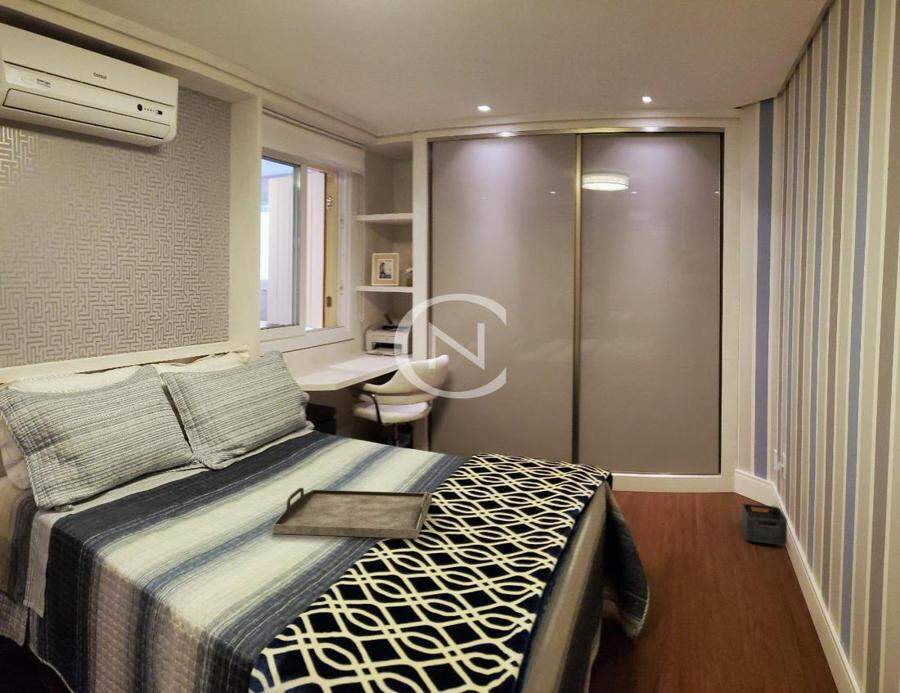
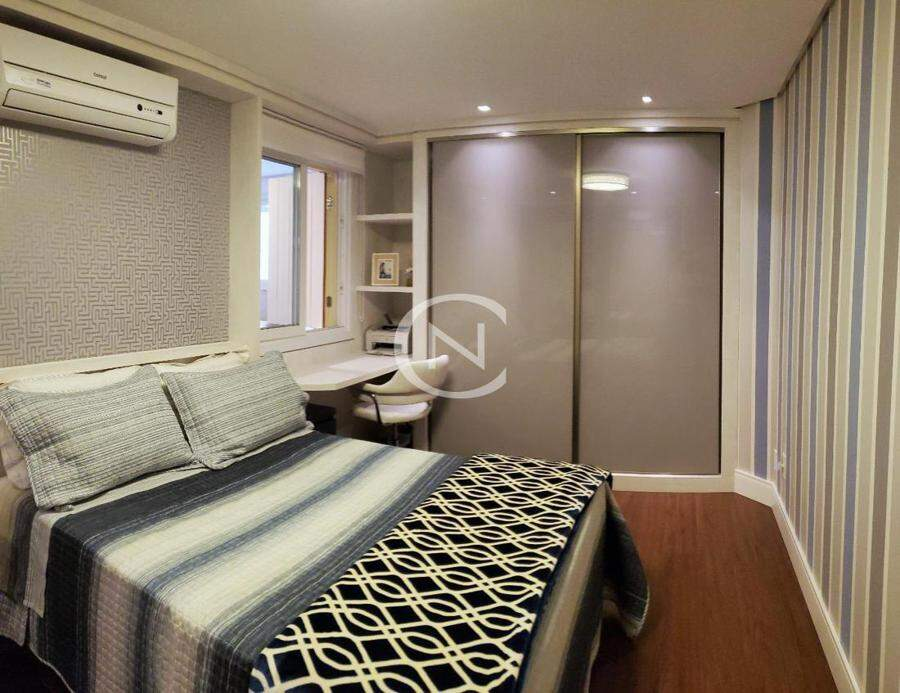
- storage bin [741,503,788,546]
- serving tray [272,487,433,540]
